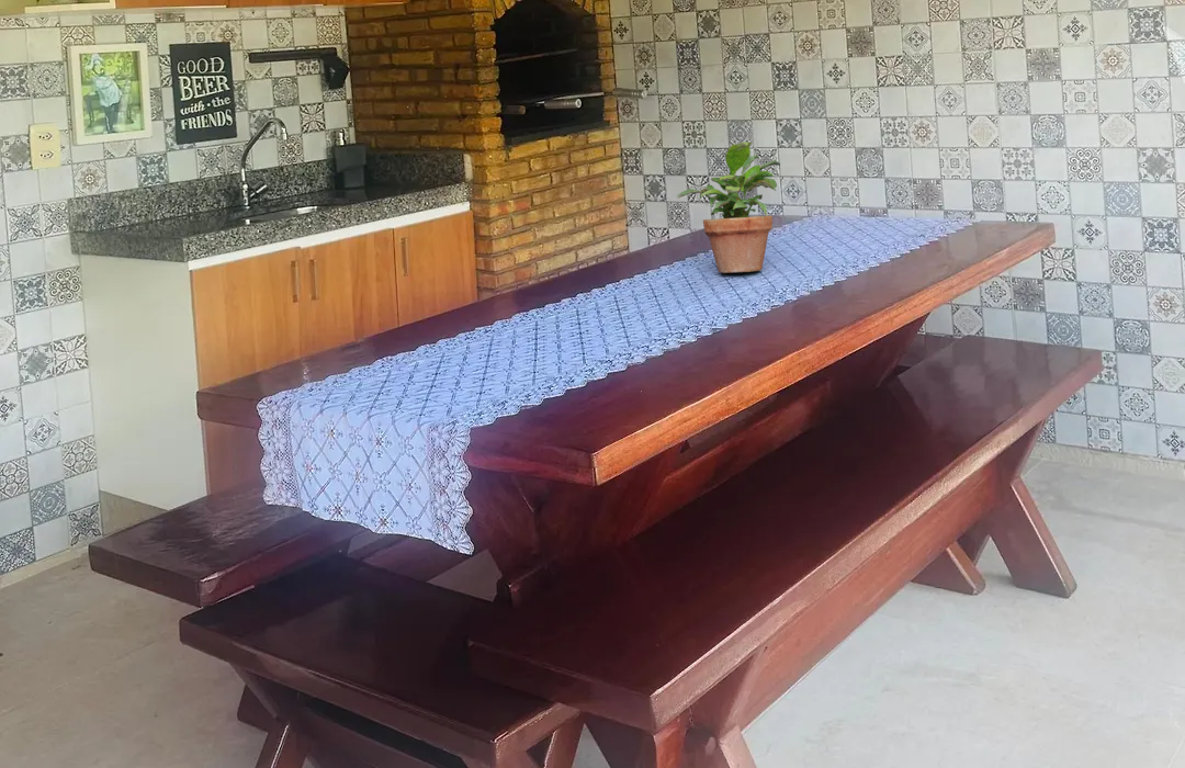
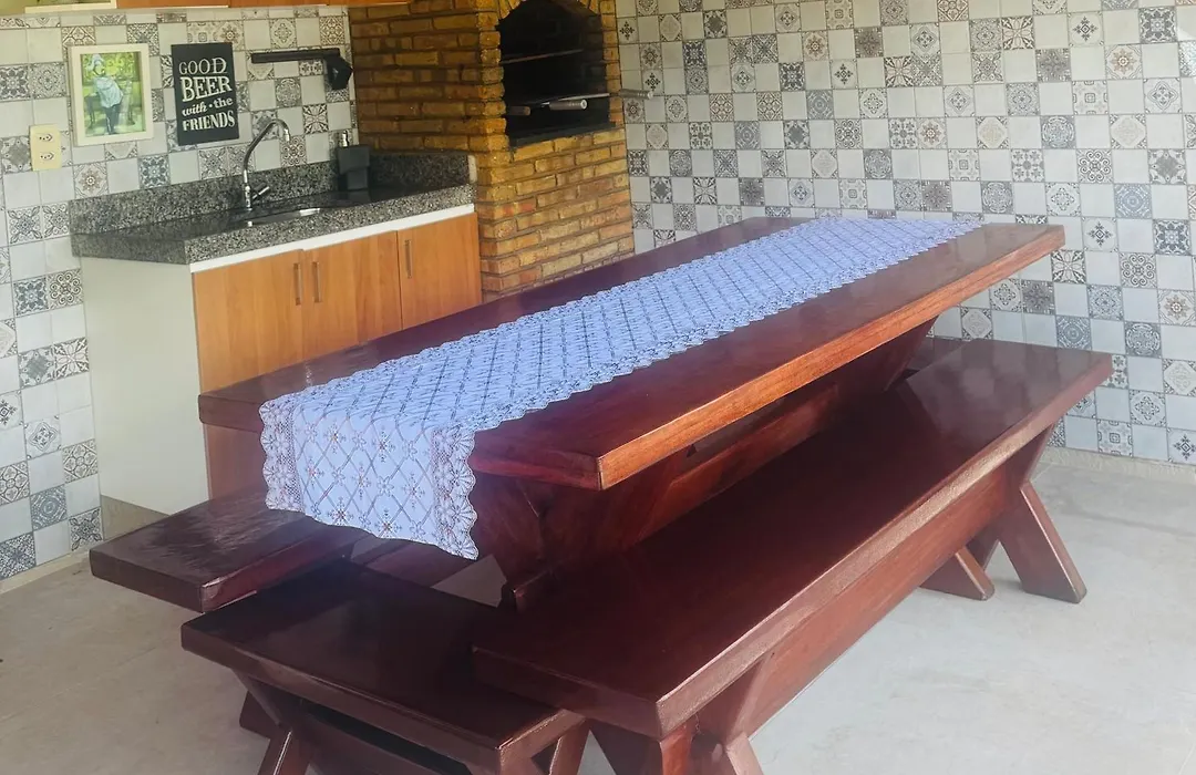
- potted plant [676,142,781,274]
